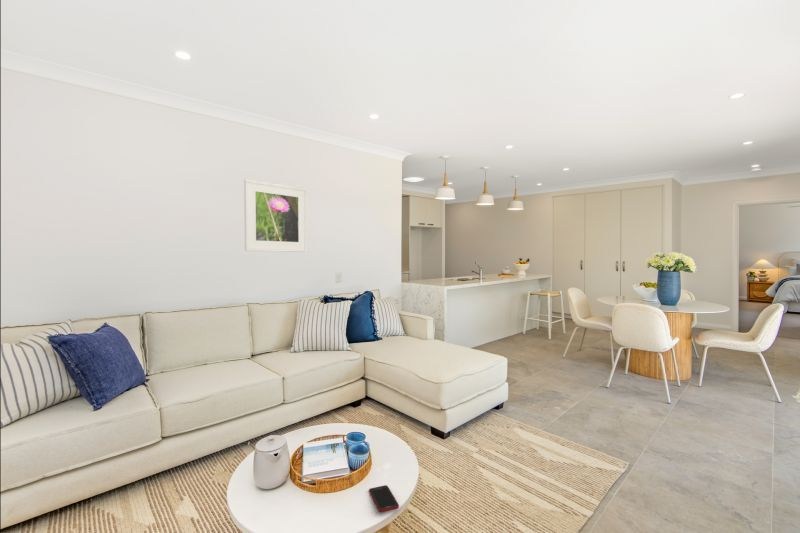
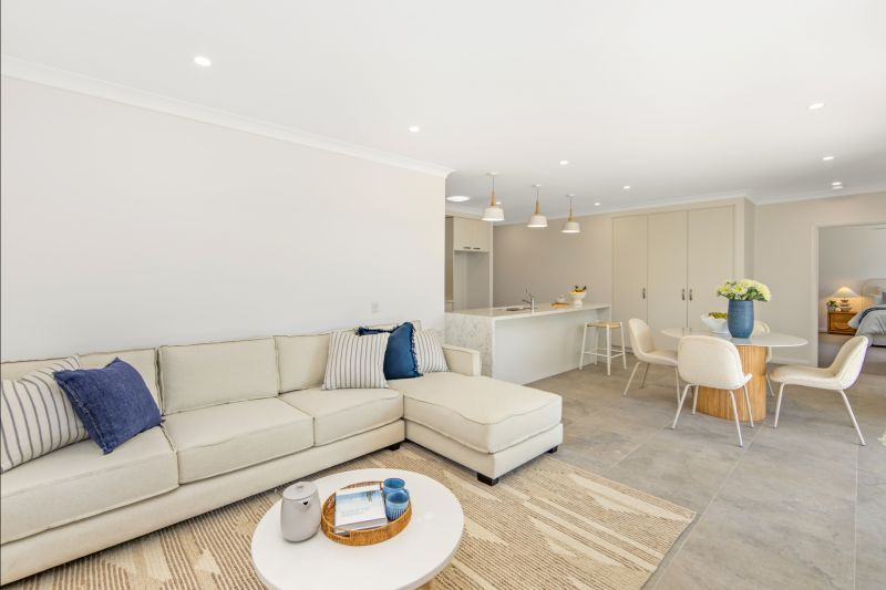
- cell phone [368,484,400,513]
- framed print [243,178,308,253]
